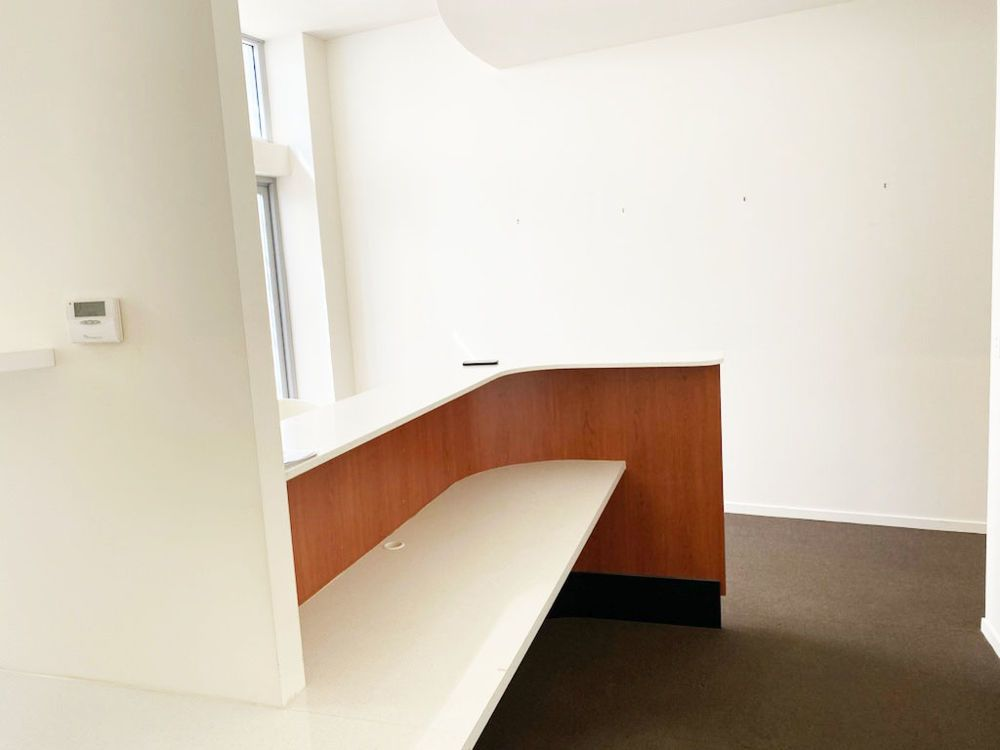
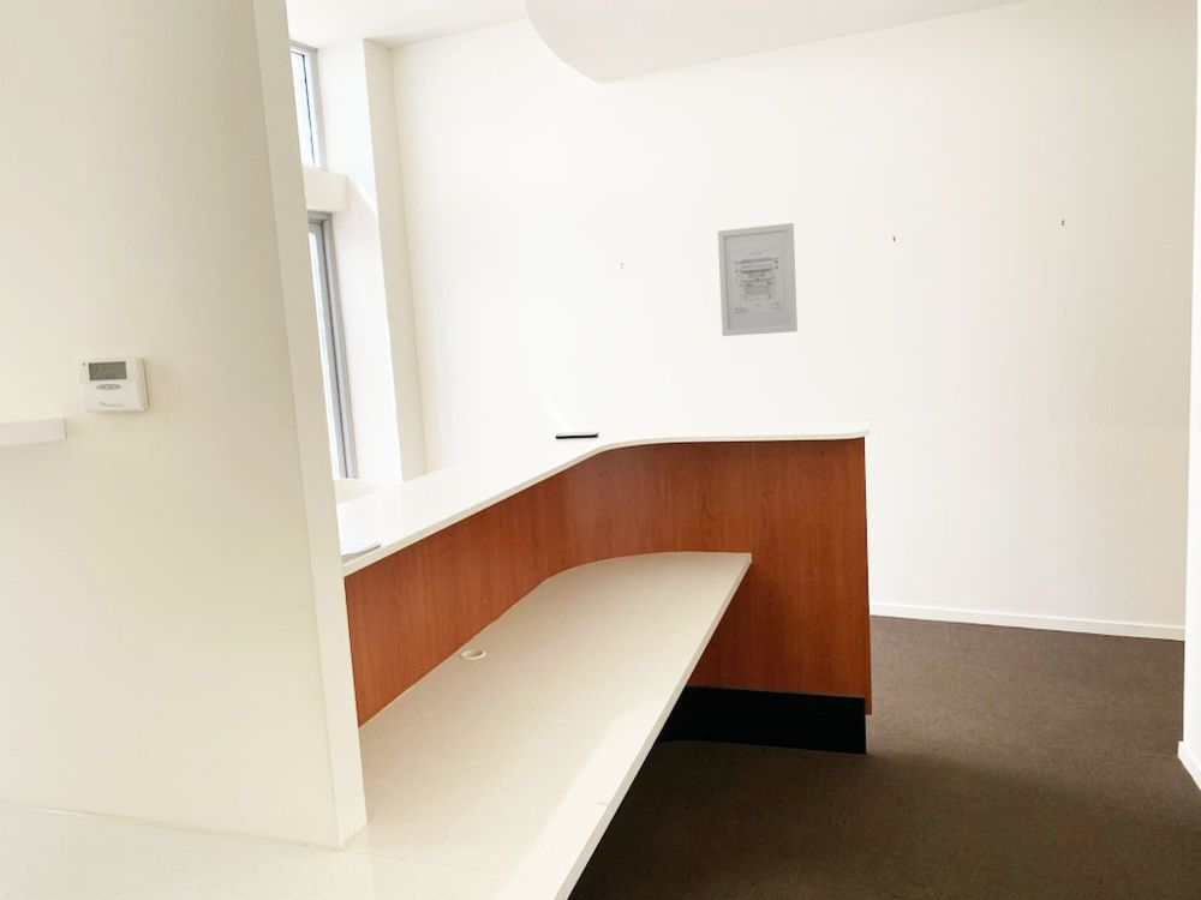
+ wall art [717,222,799,337]
